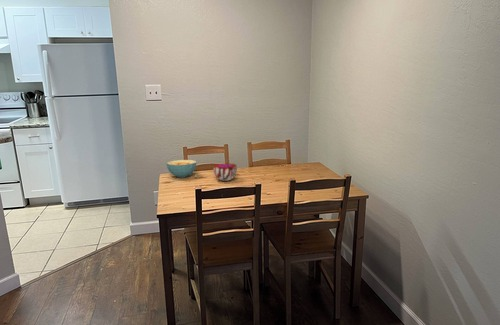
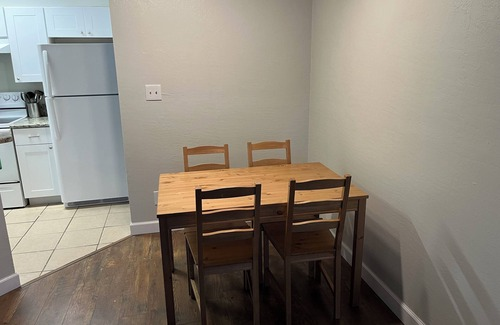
- decorative bowl [212,163,238,182]
- cereal bowl [166,159,197,179]
